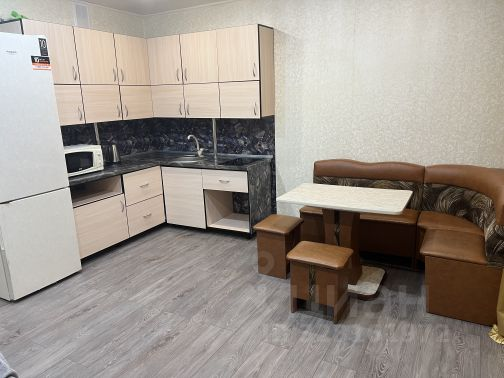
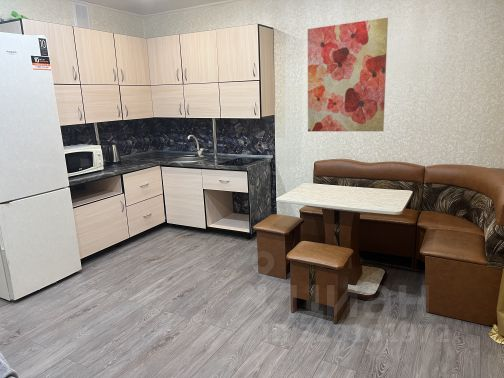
+ wall art [307,17,389,133]
